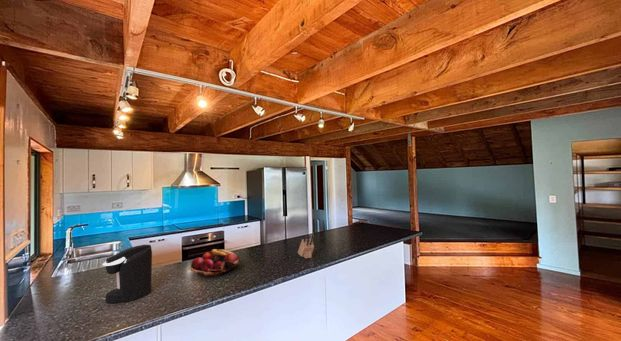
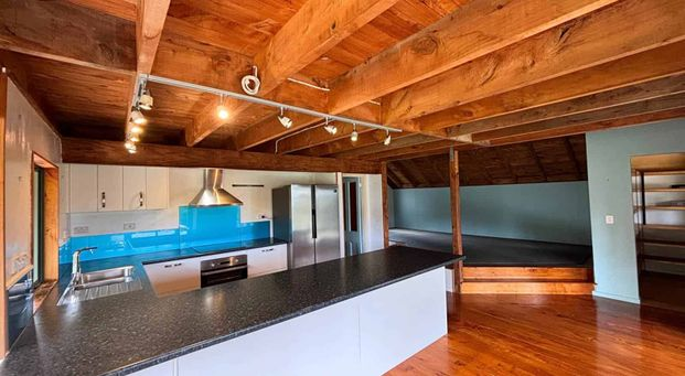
- knife block [297,234,315,259]
- coffee maker [101,244,153,304]
- fruit basket [189,248,241,278]
